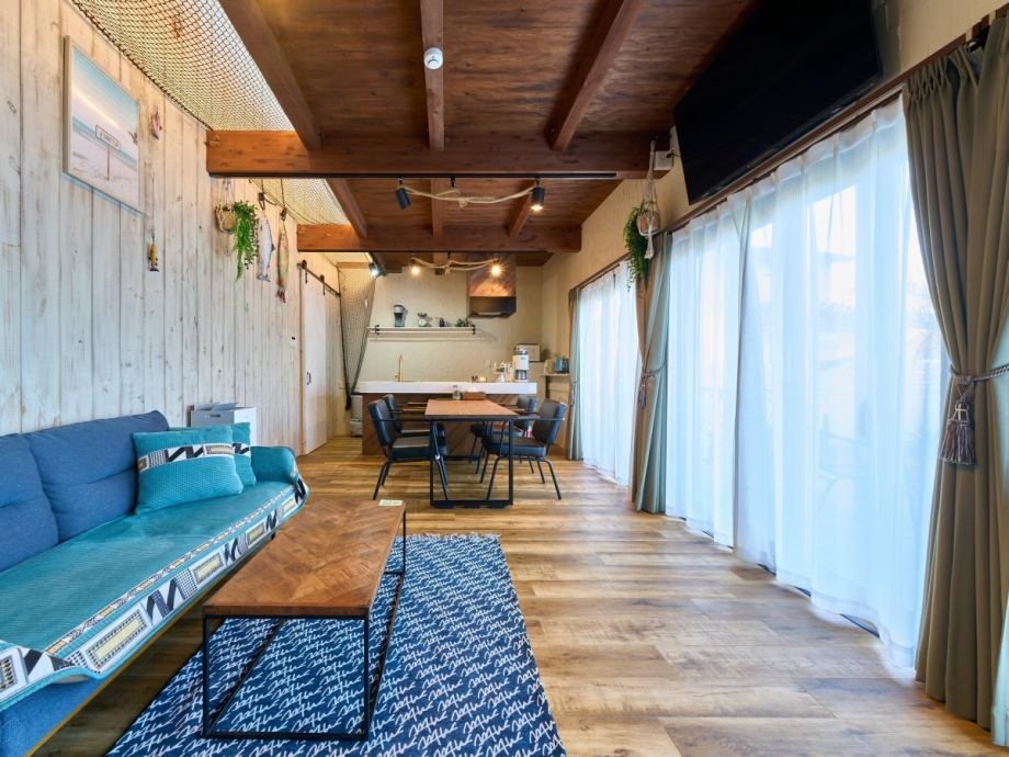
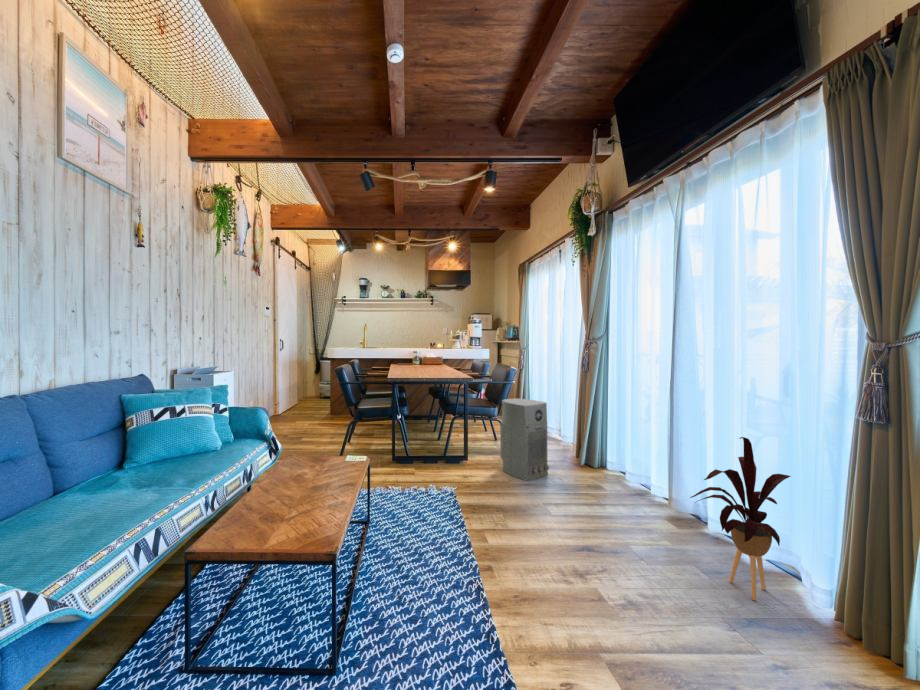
+ air purifier [499,397,550,482]
+ house plant [689,436,792,601]
